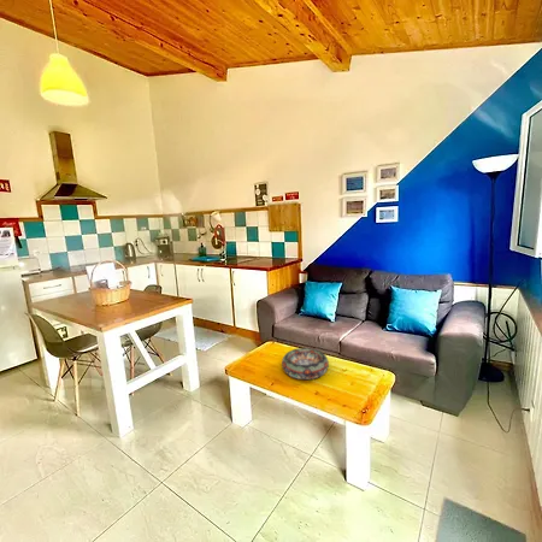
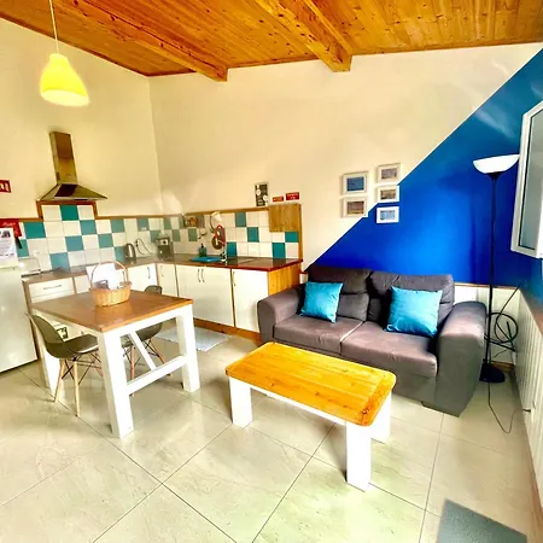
- decorative bowl [281,347,330,381]
